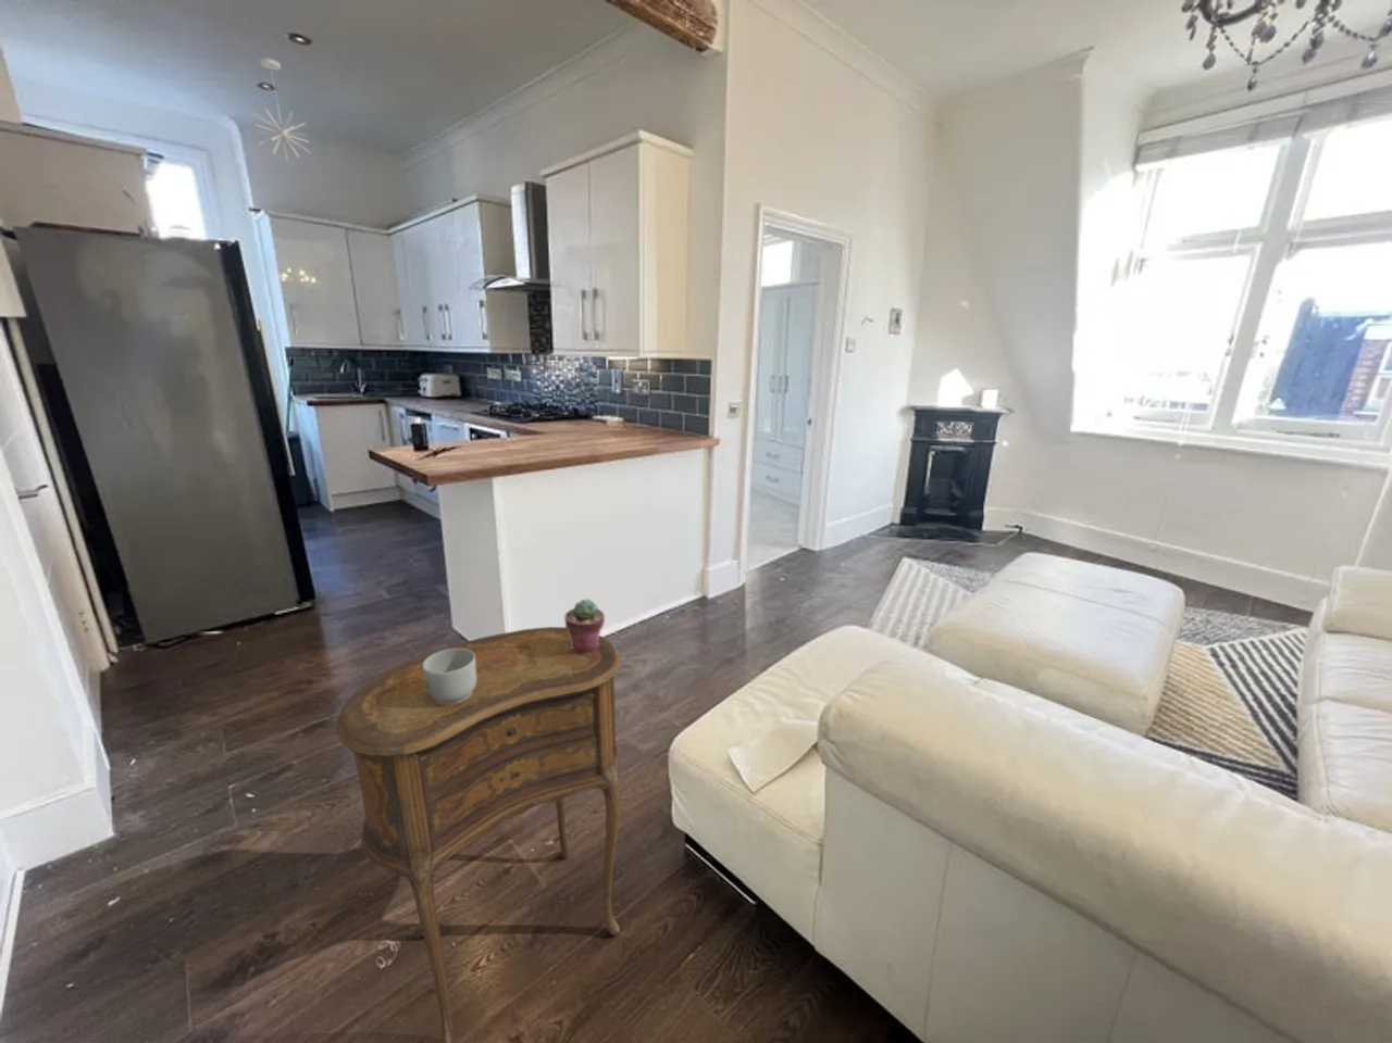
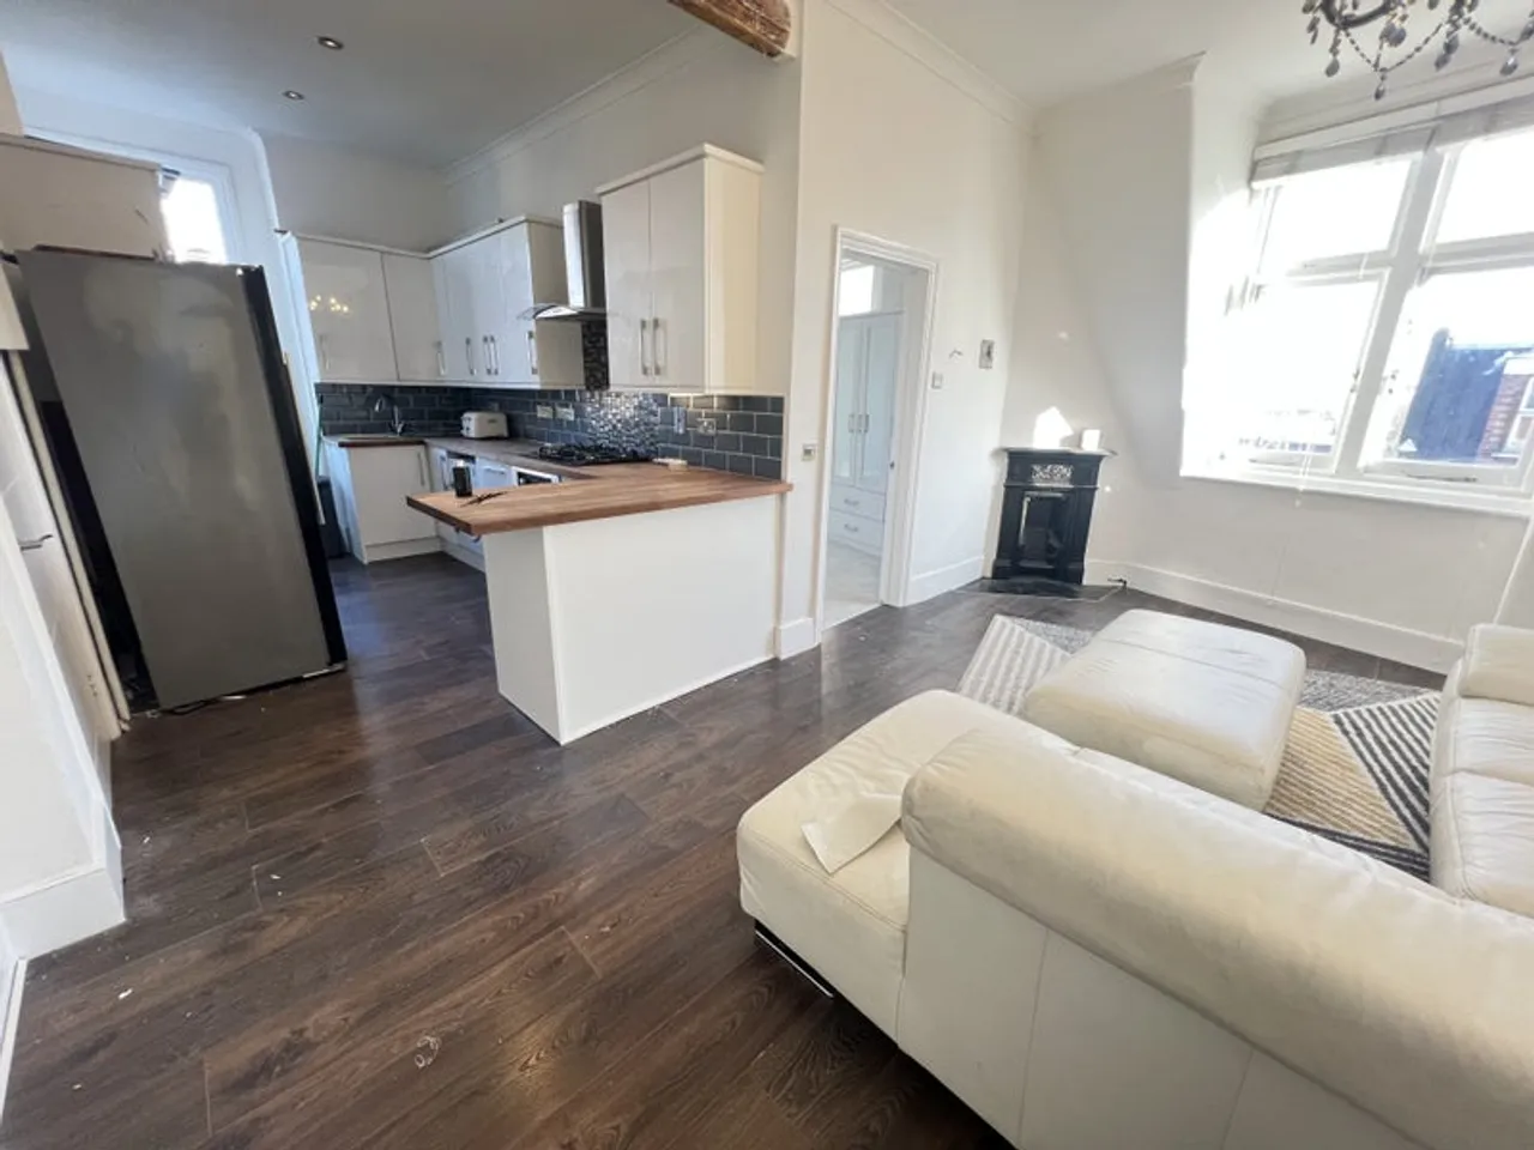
- side table [335,626,623,1043]
- pendant light [252,58,311,163]
- potted succulent [563,597,606,653]
- mug [423,649,477,706]
